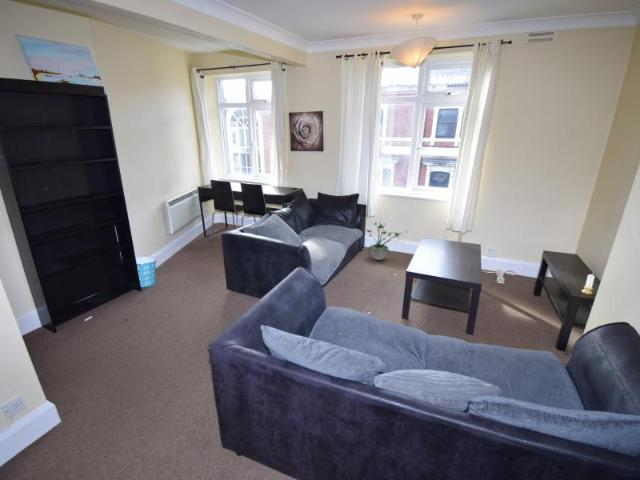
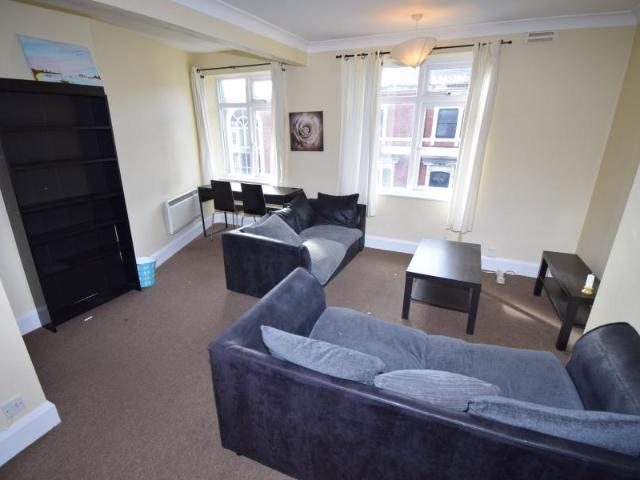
- potted plant [365,216,409,261]
